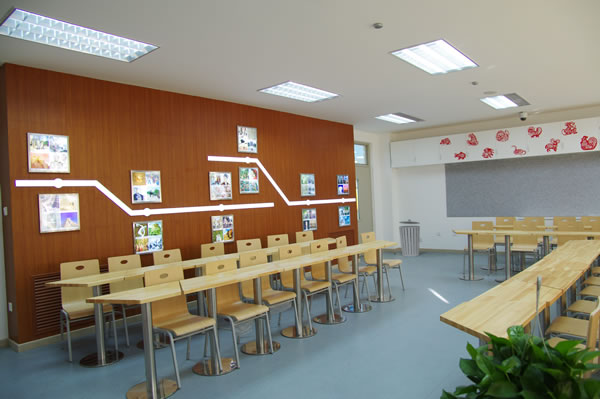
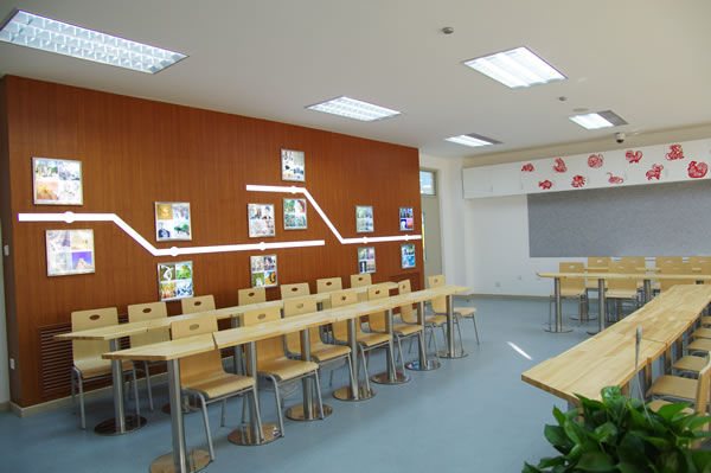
- trash can [398,218,421,257]
